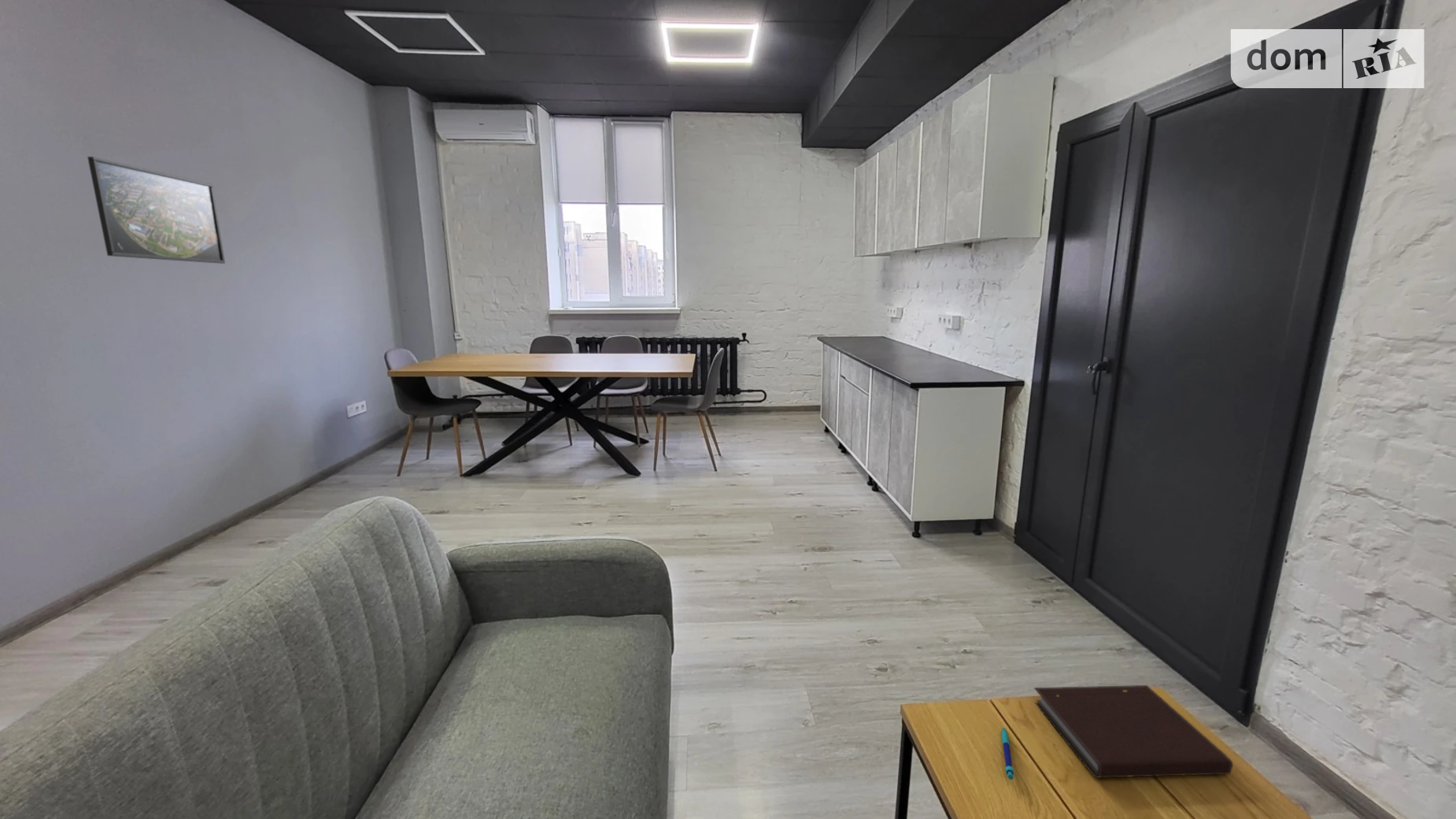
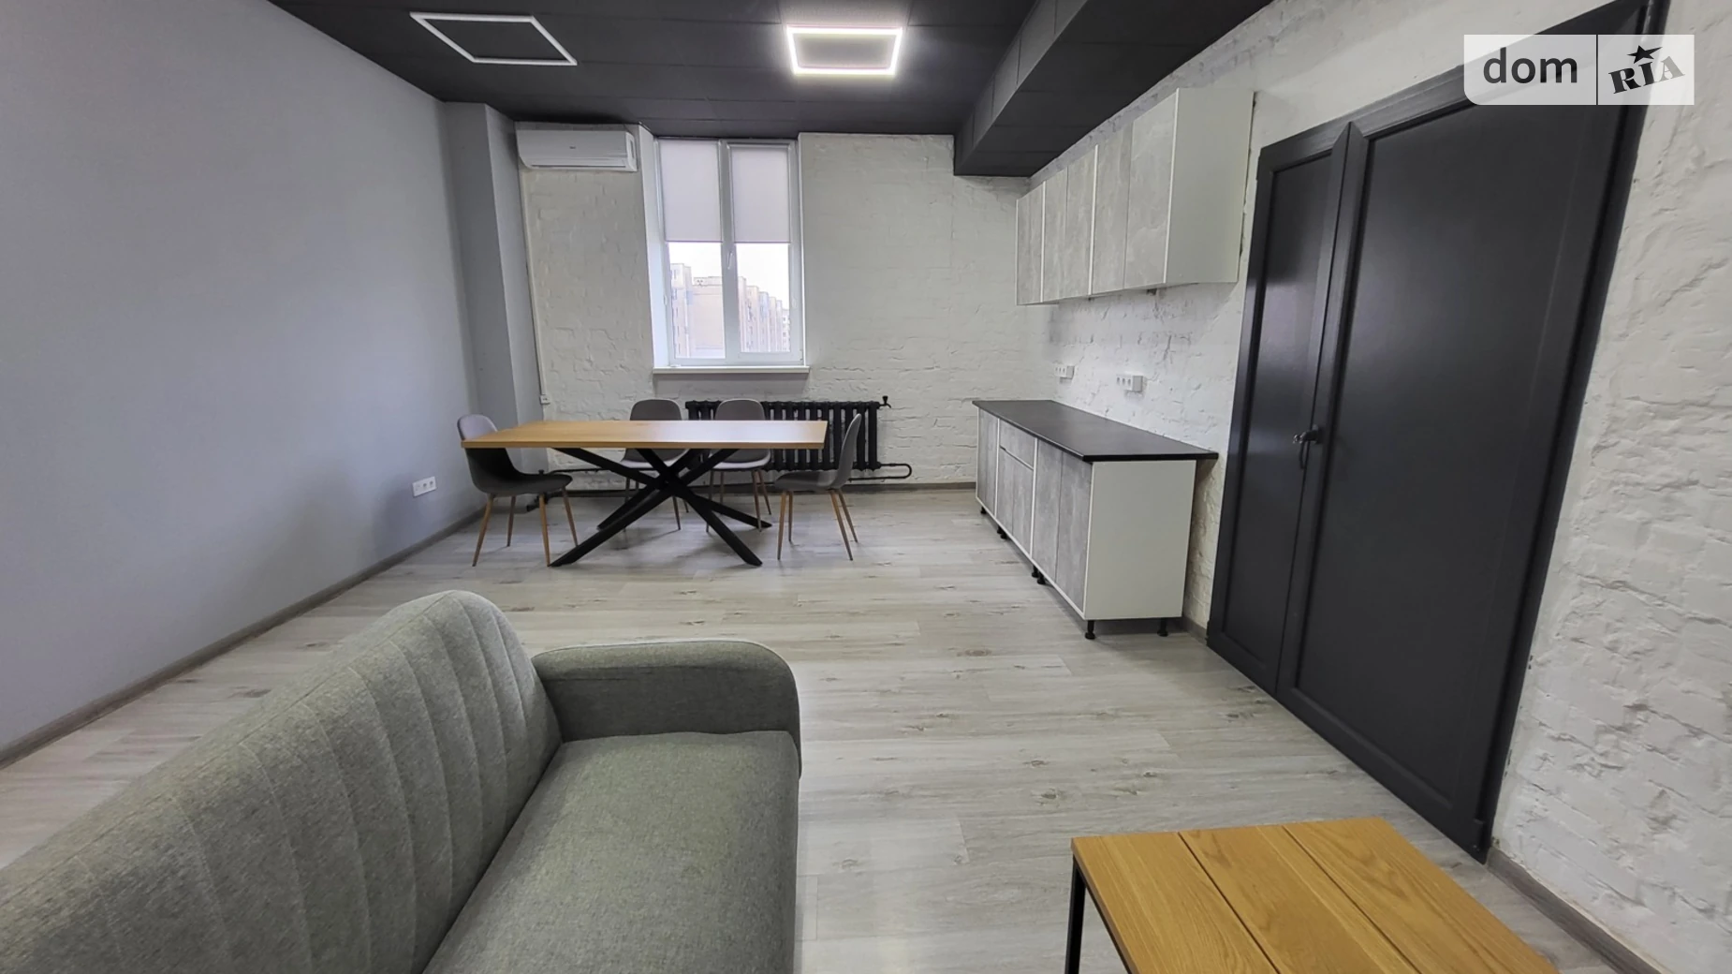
- notebook [1033,684,1233,779]
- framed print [87,156,226,265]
- pen [1001,726,1014,780]
